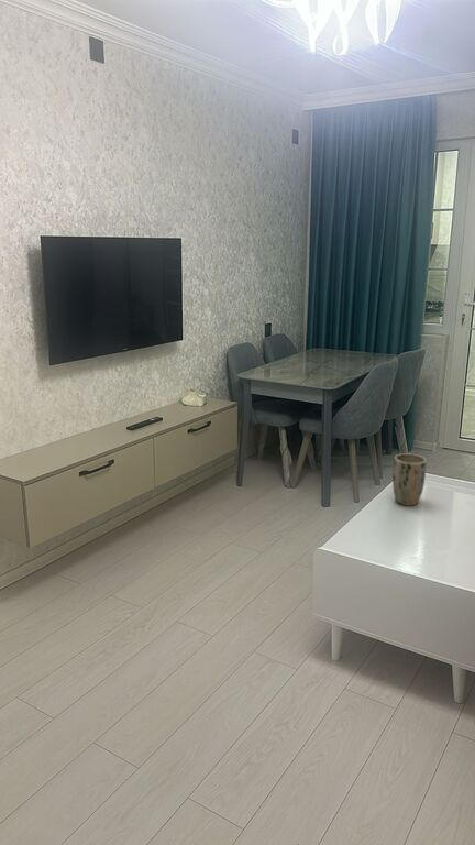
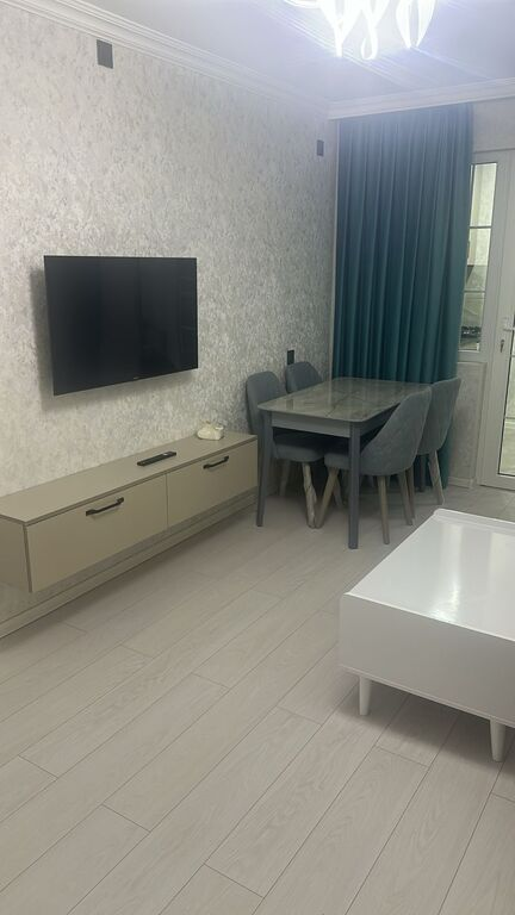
- plant pot [391,452,428,507]
